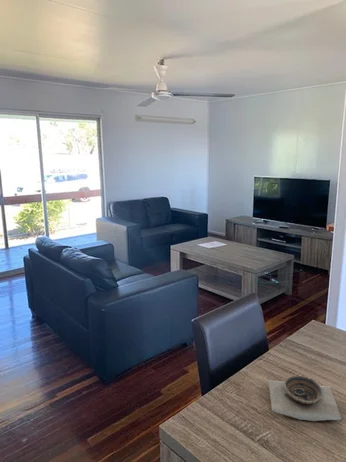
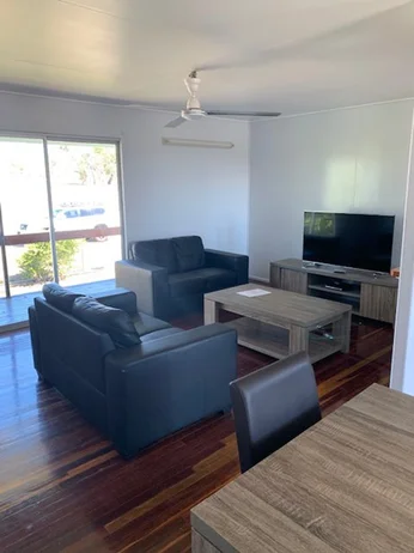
- bowl [267,375,342,422]
